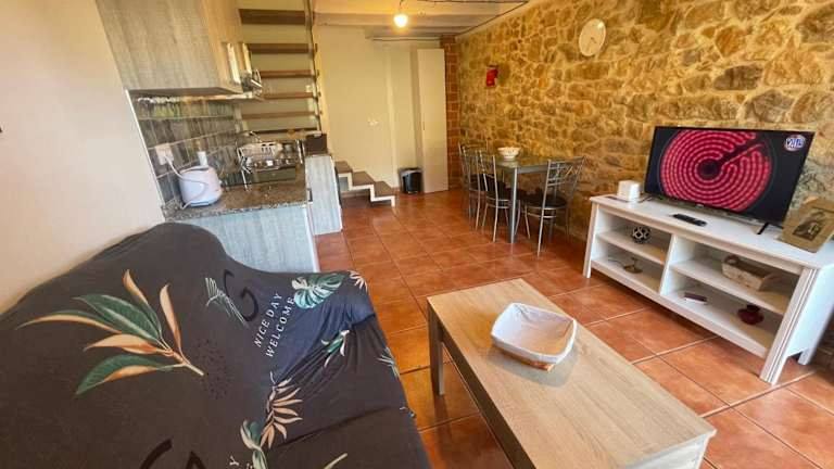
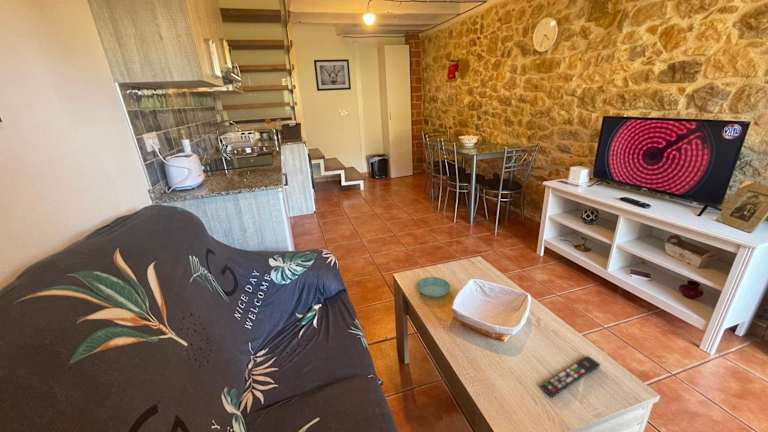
+ remote control [539,355,601,399]
+ wall art [313,58,352,92]
+ saucer [416,276,451,299]
